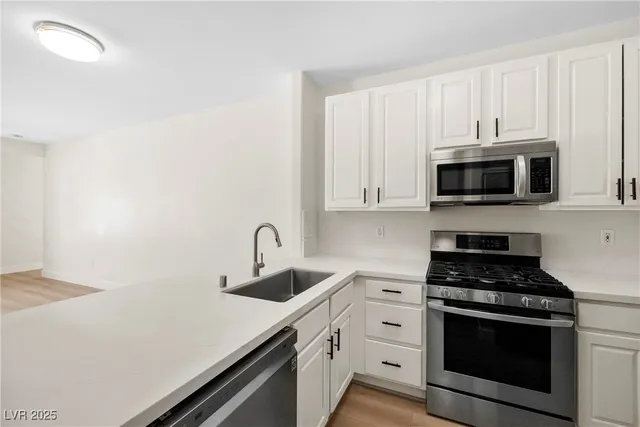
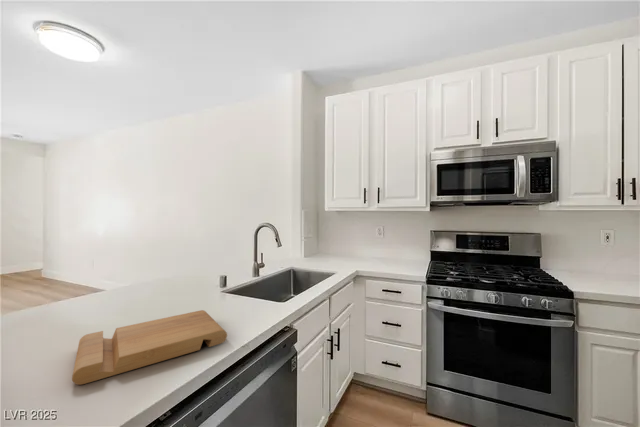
+ cutting board [71,309,228,386]
